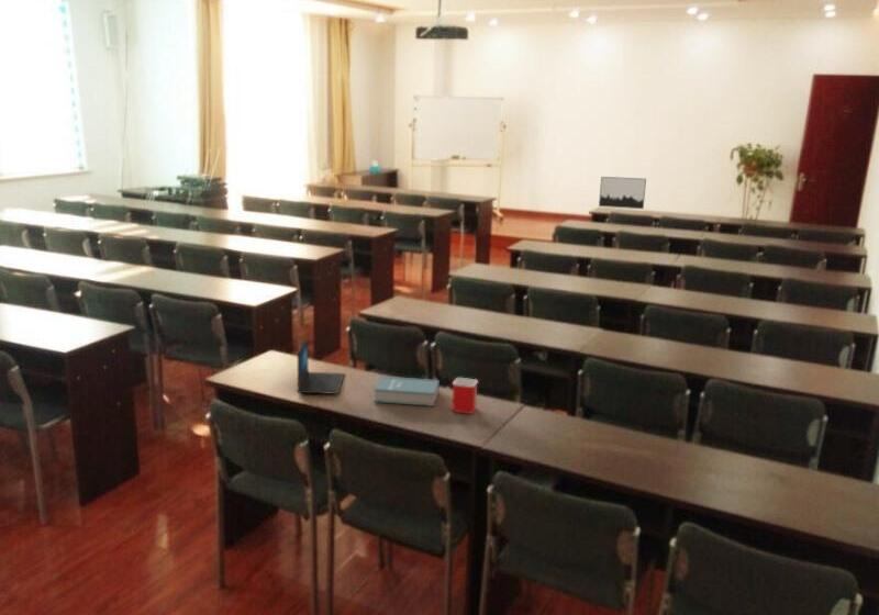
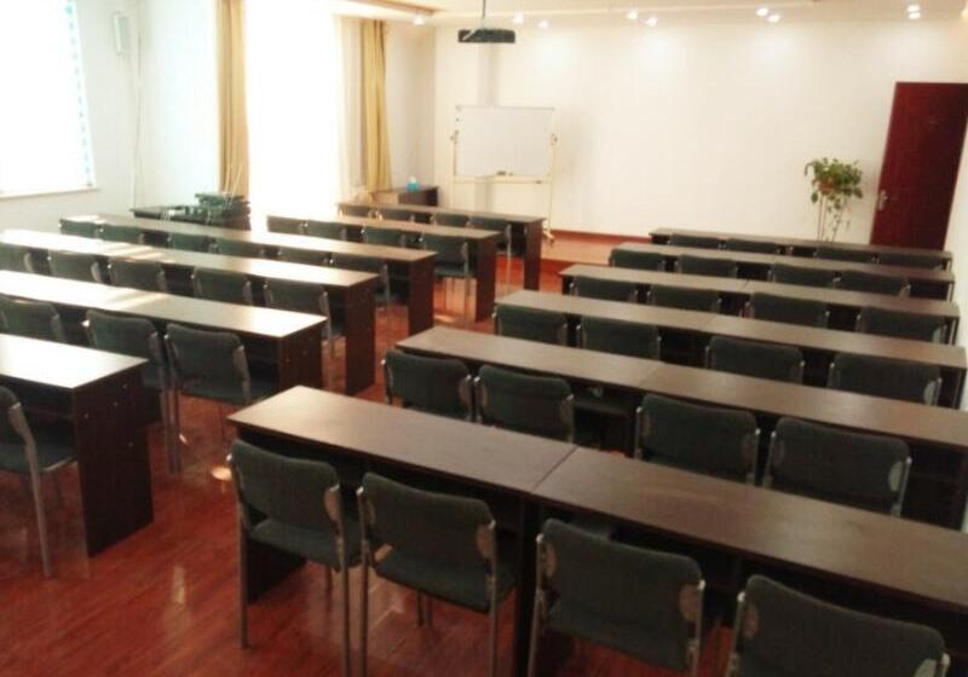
- wall art [598,176,647,210]
- book [372,376,441,407]
- laptop [296,336,346,395]
- mug [452,377,479,415]
